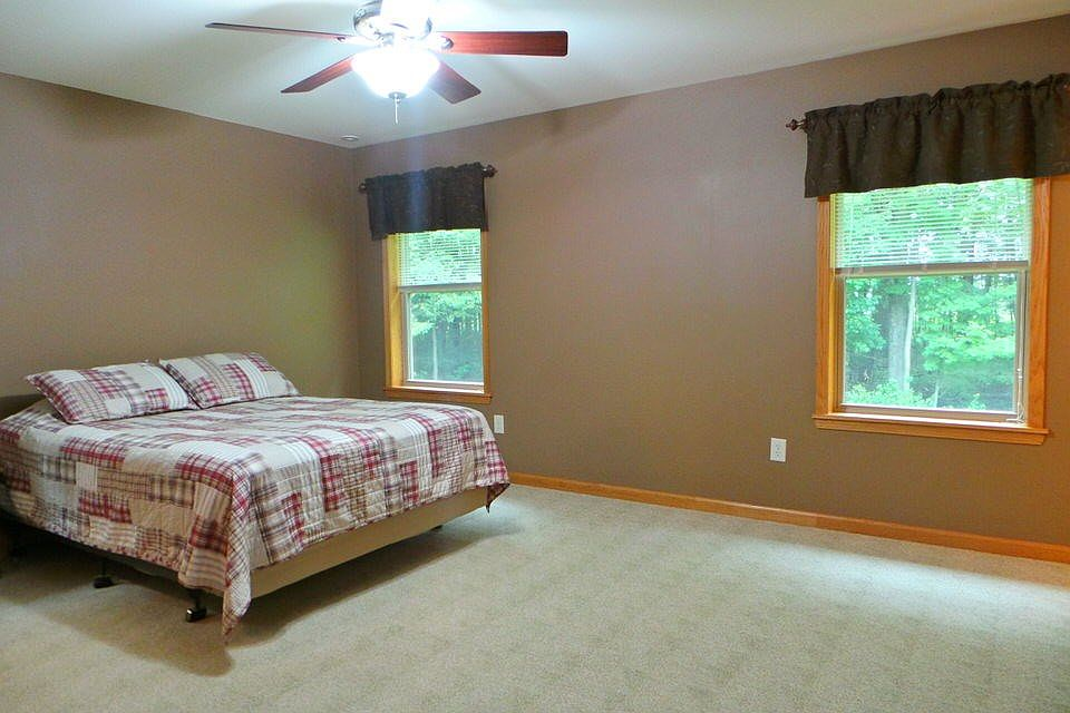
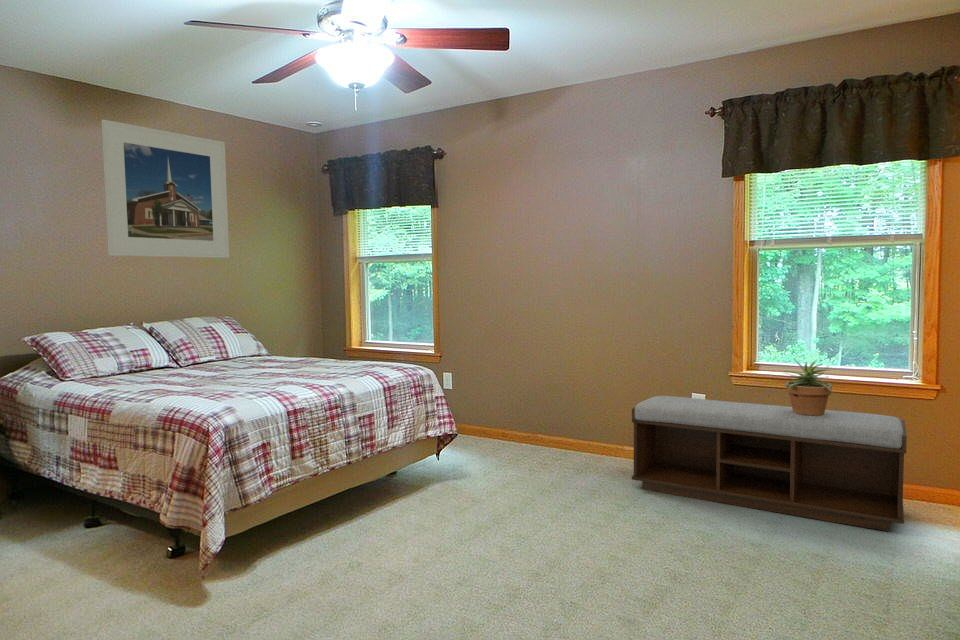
+ bench [631,395,908,533]
+ potted plant [781,358,838,416]
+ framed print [100,119,230,259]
